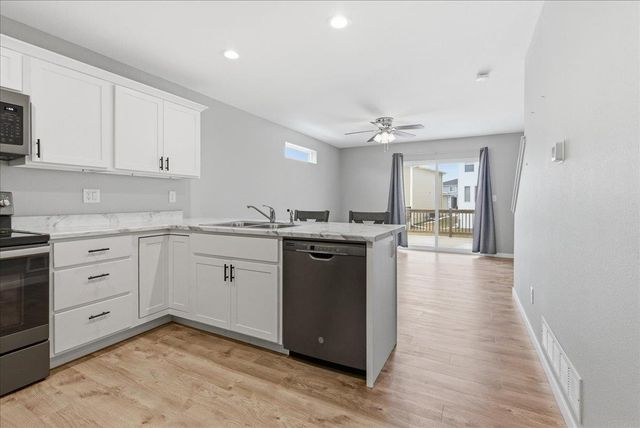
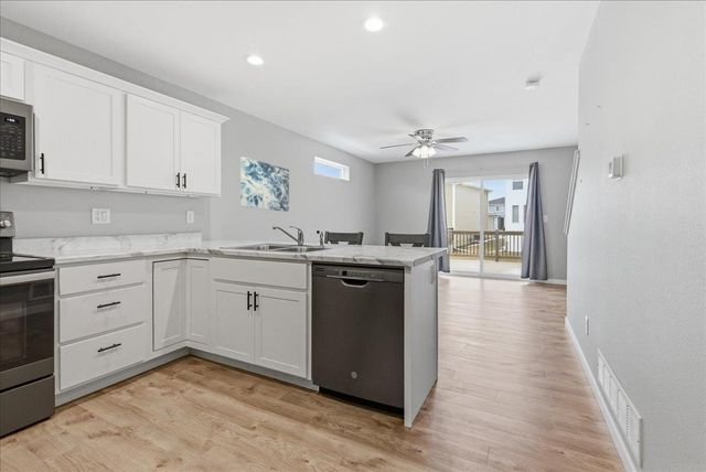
+ wall art [239,155,290,213]
